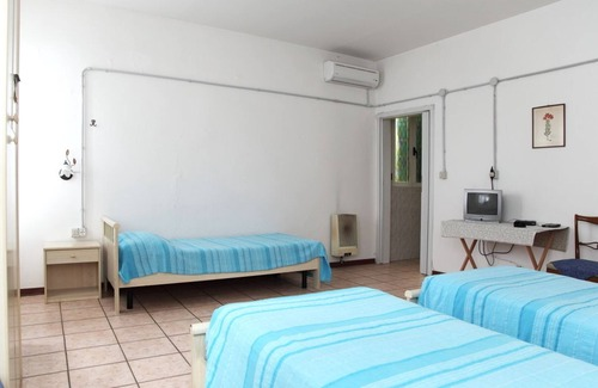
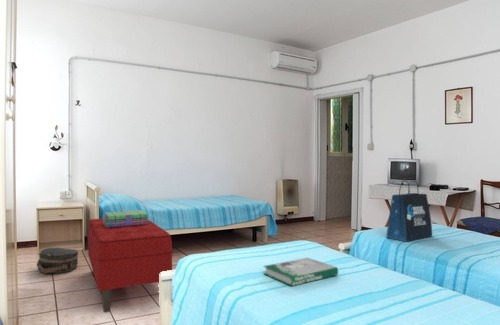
+ bench [87,218,174,313]
+ stack of books [102,209,150,227]
+ hat box [36,247,79,274]
+ book [262,257,339,287]
+ tote bag [385,179,433,243]
